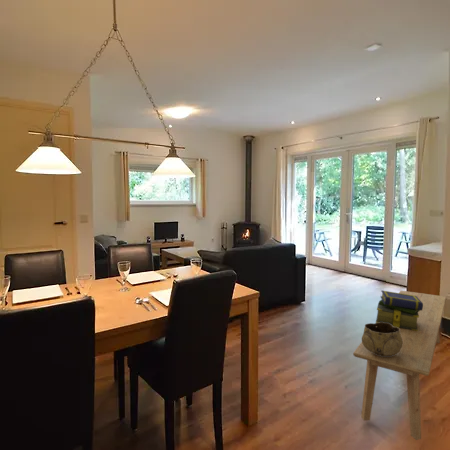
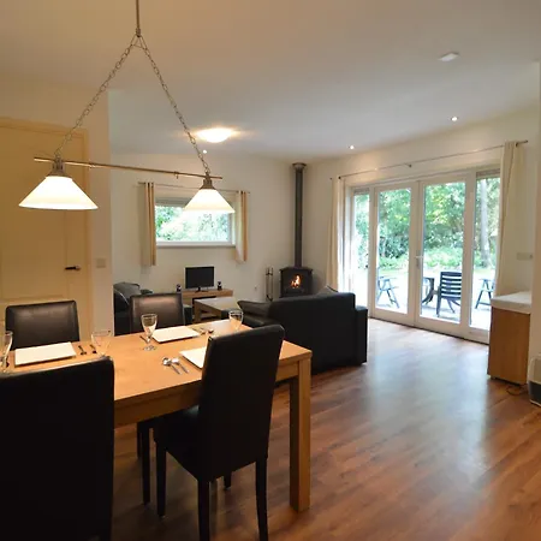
- bench [352,290,447,441]
- stack of books [375,289,423,331]
- decorative bowl [361,322,403,356]
